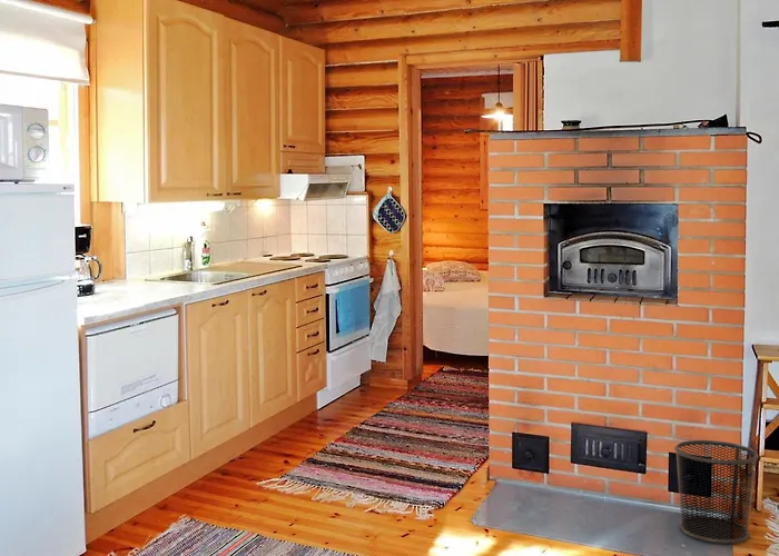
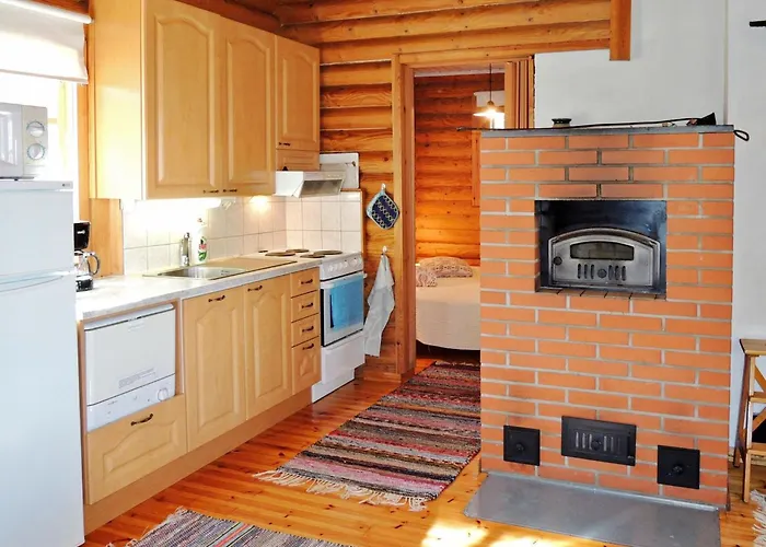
- waste bin [673,439,759,545]
